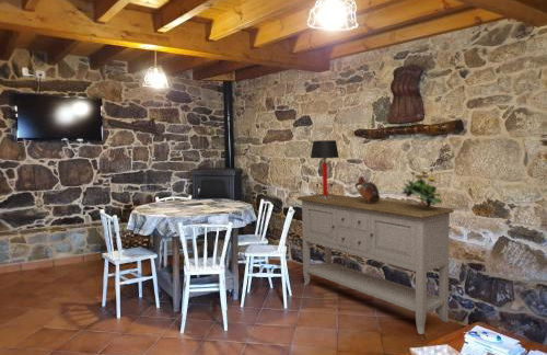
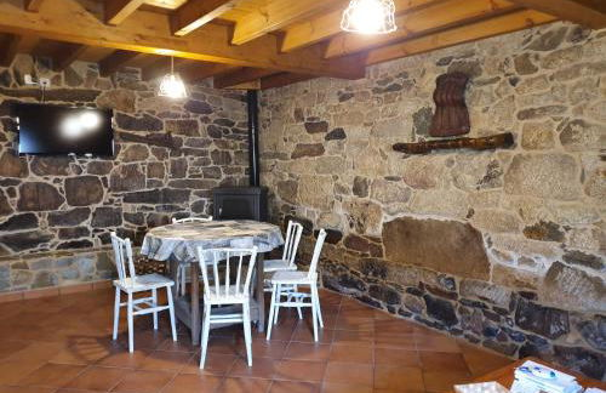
- flowering plant [400,170,443,208]
- ceramic jug [353,175,382,204]
- table lamp [310,139,340,198]
- sideboard [296,193,455,335]
